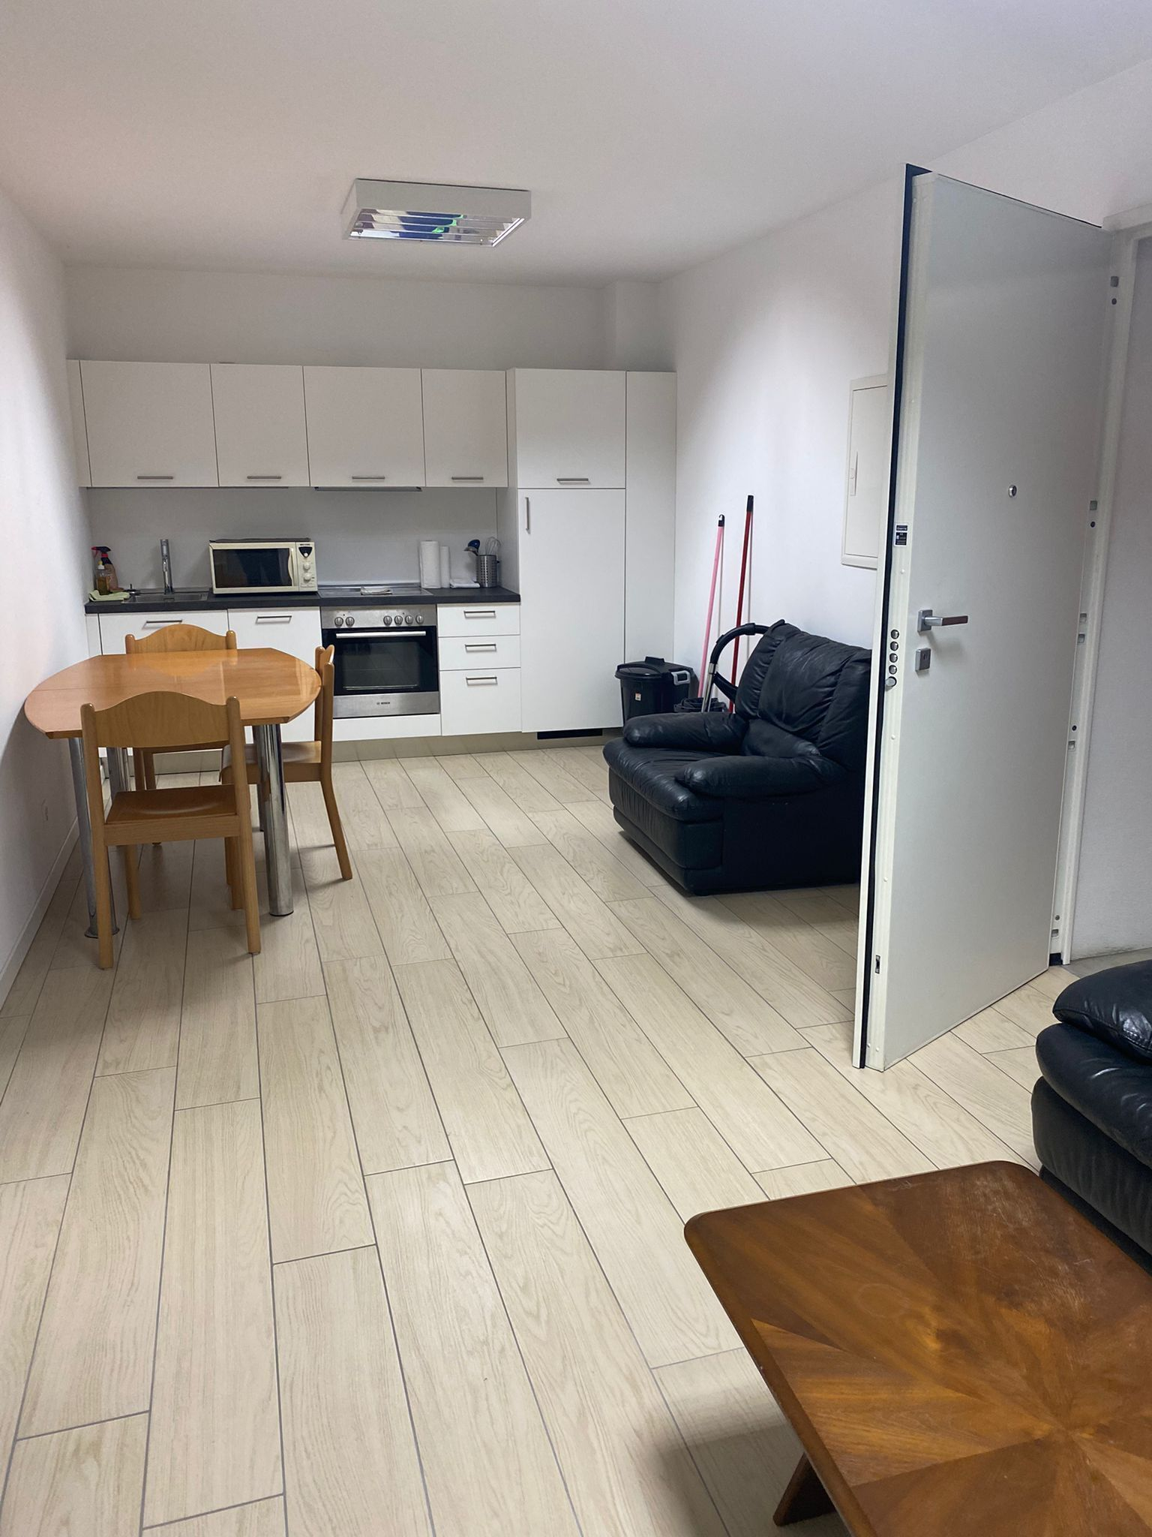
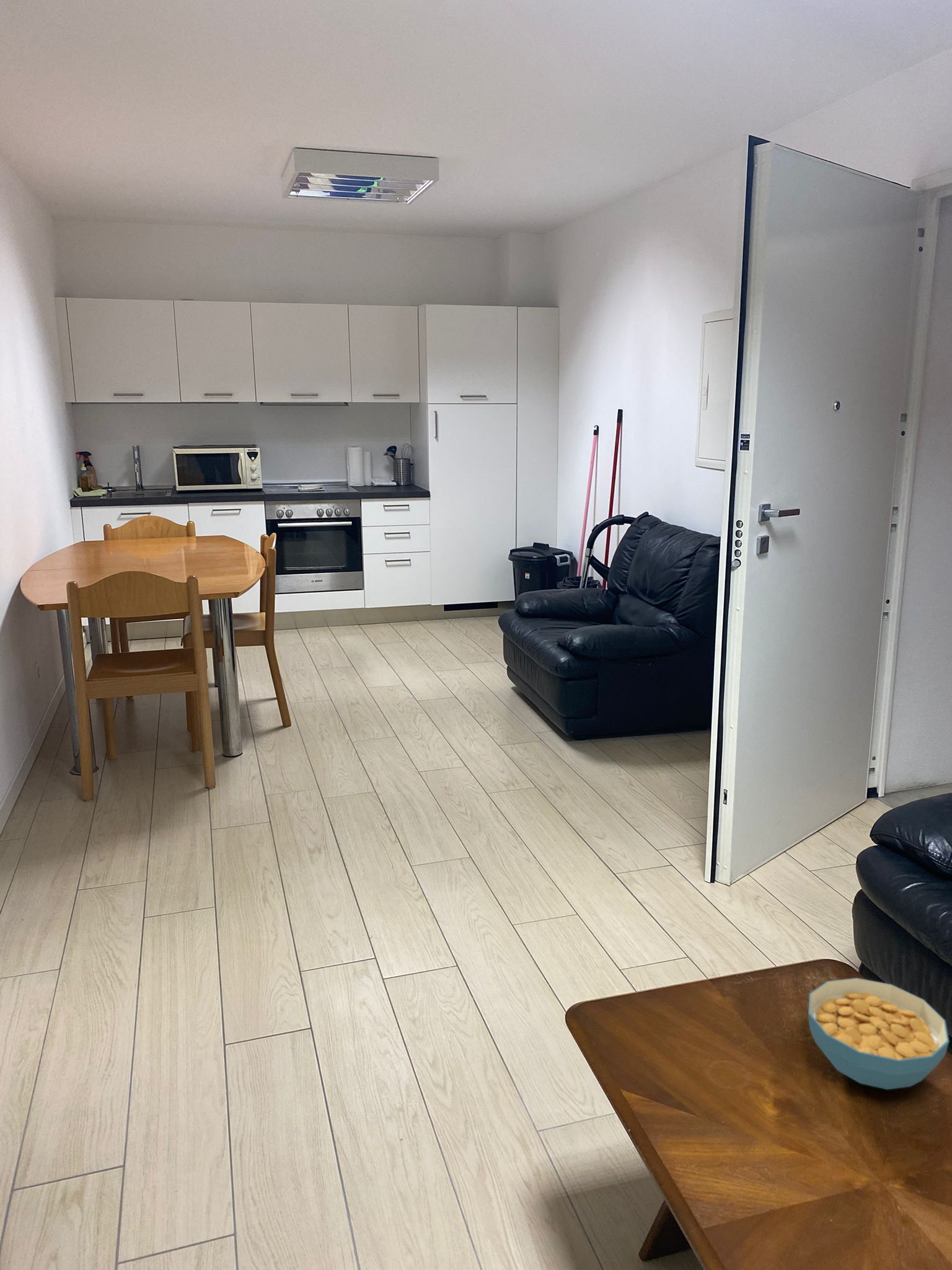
+ cereal bowl [808,977,950,1090]
